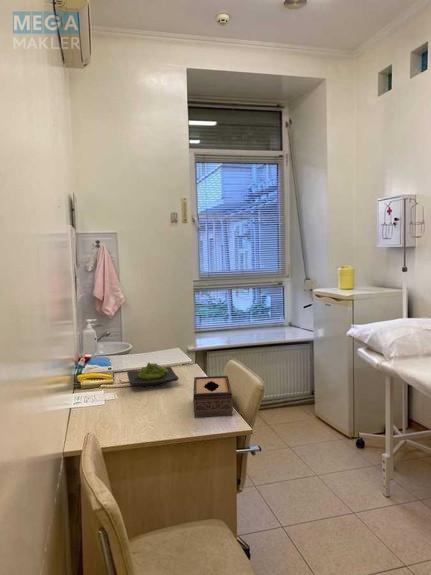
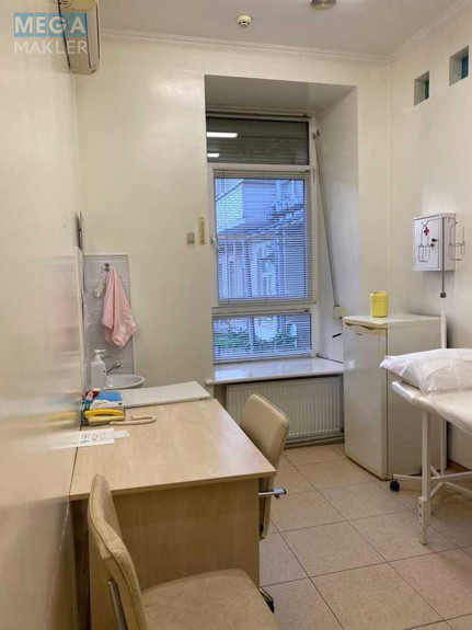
- tissue box [192,375,234,418]
- wasabi [126,362,179,389]
